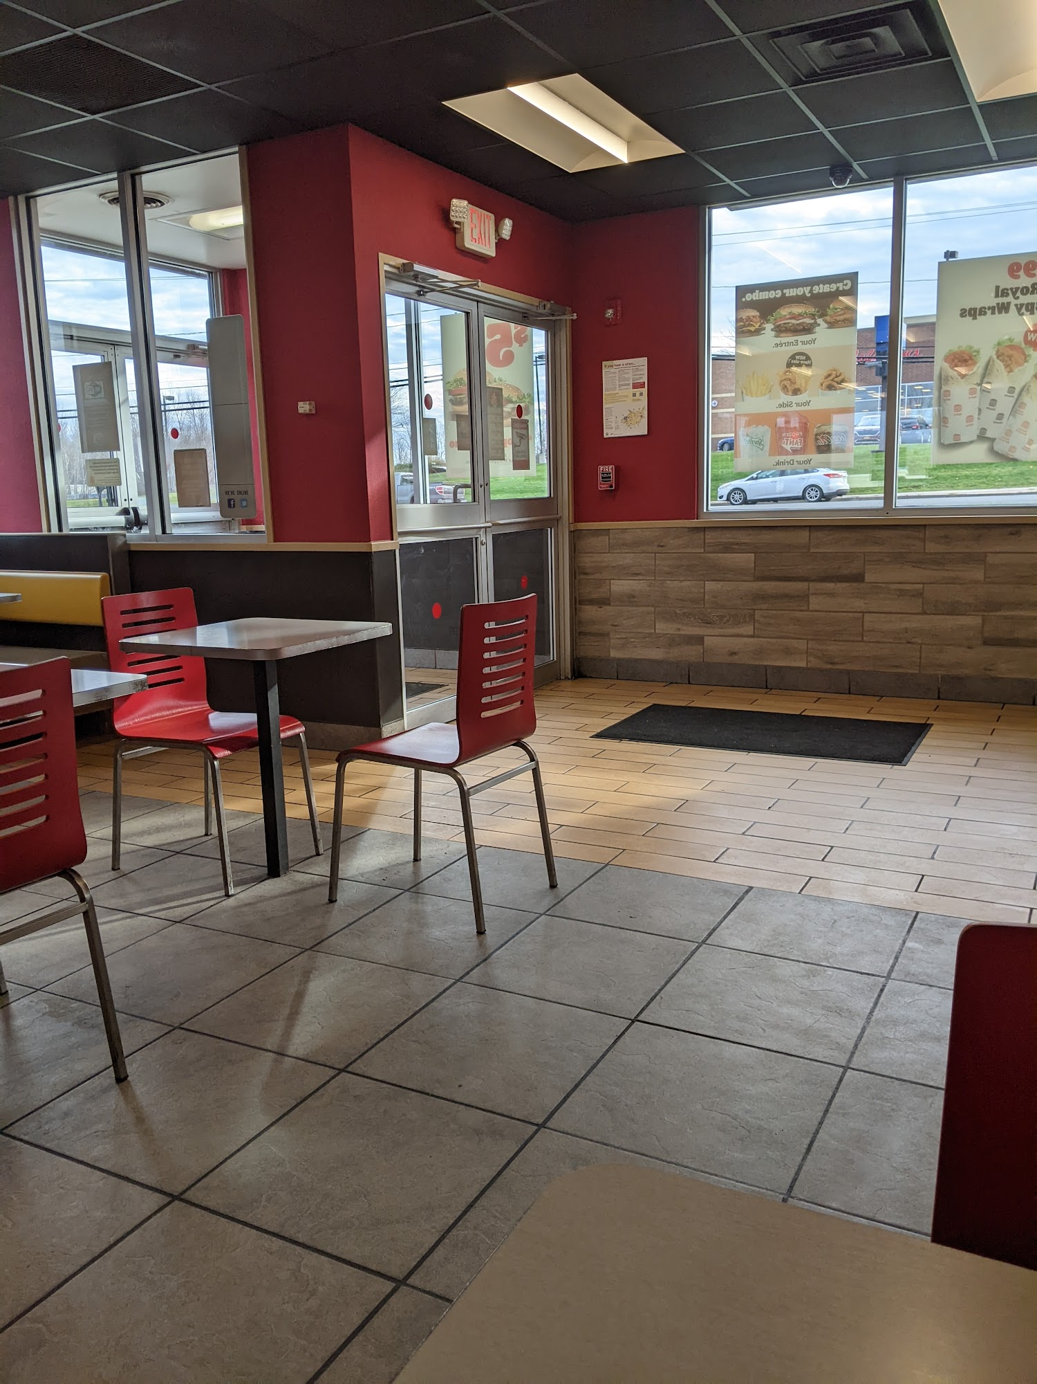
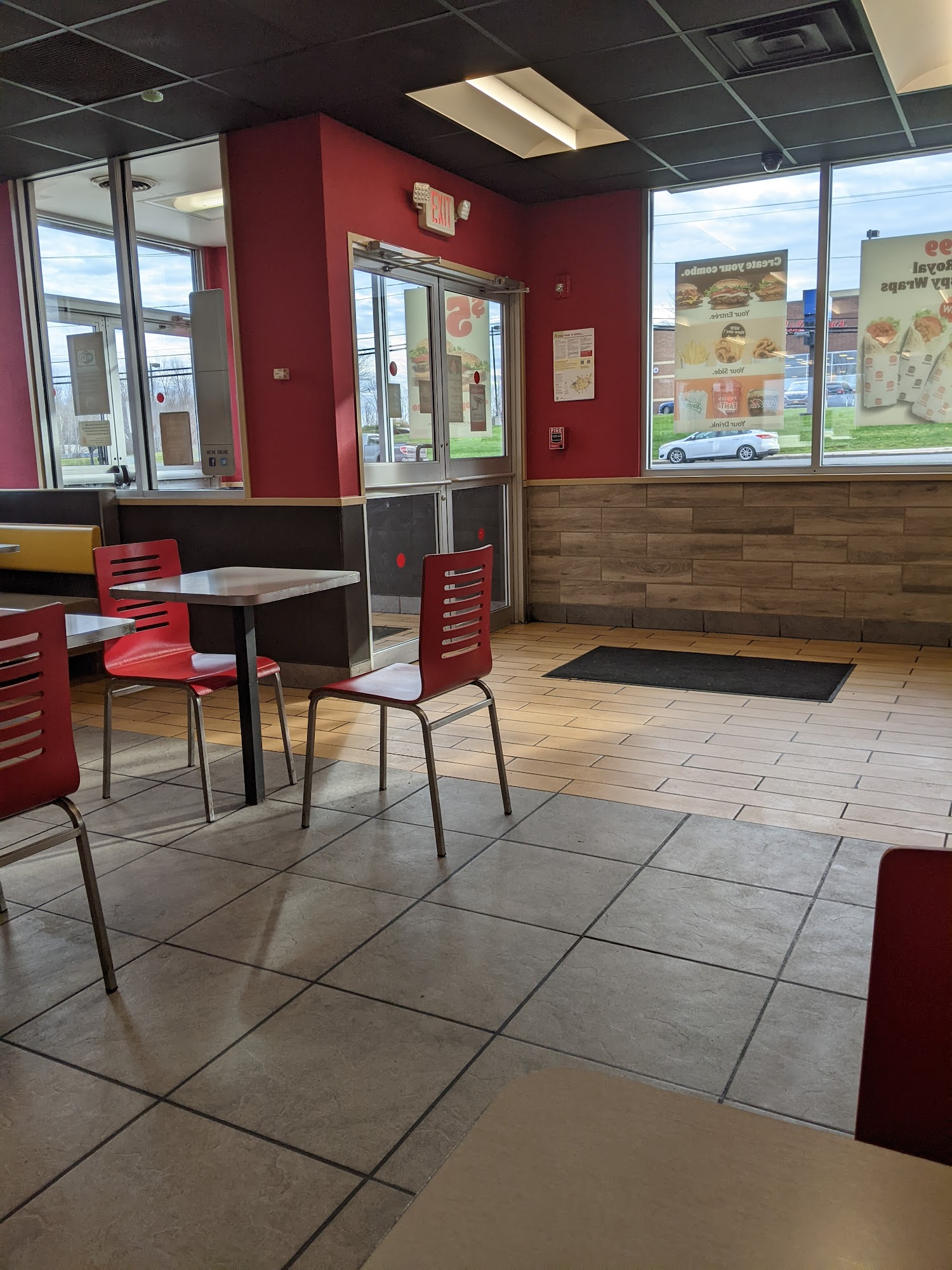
+ smoke detector [141,88,164,103]
